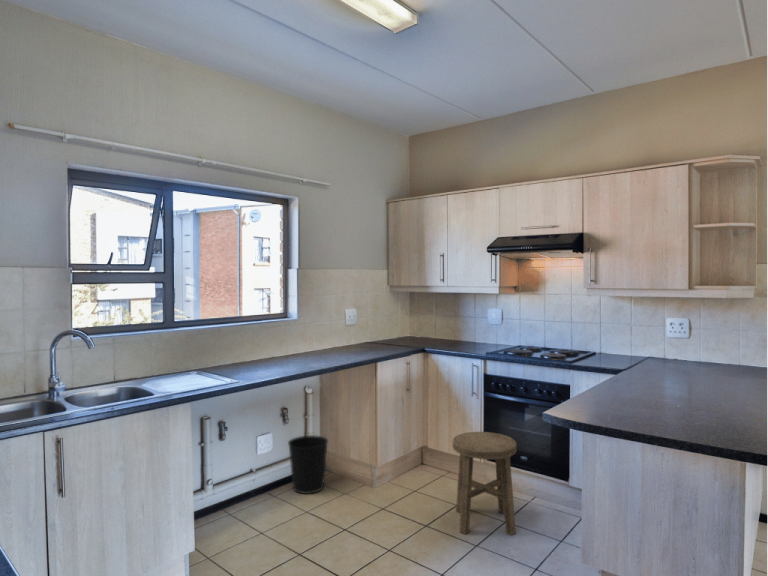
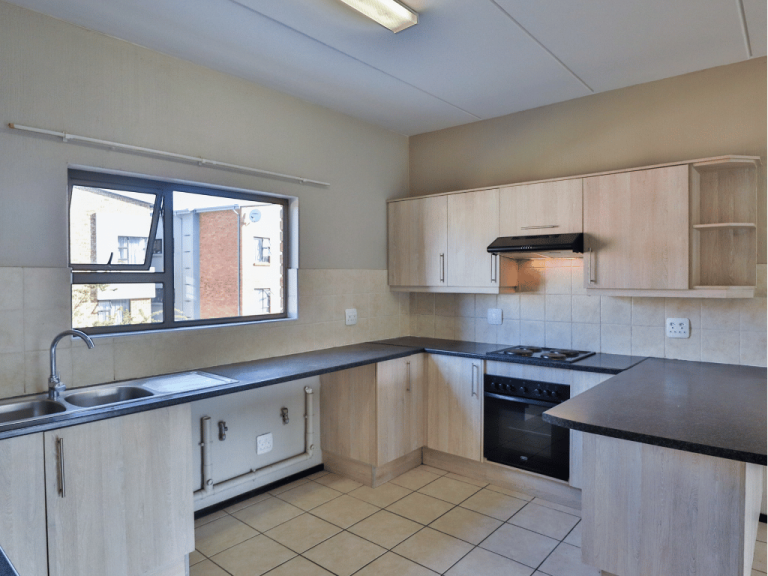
- wastebasket [287,434,329,495]
- stool [452,431,517,536]
